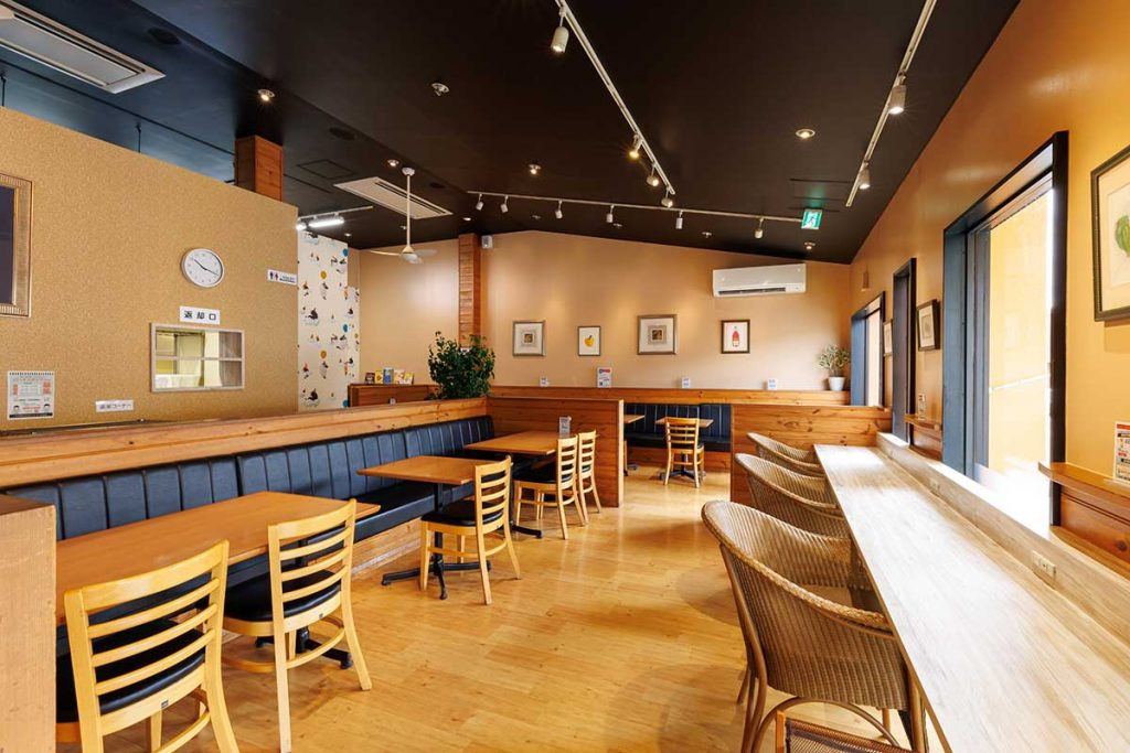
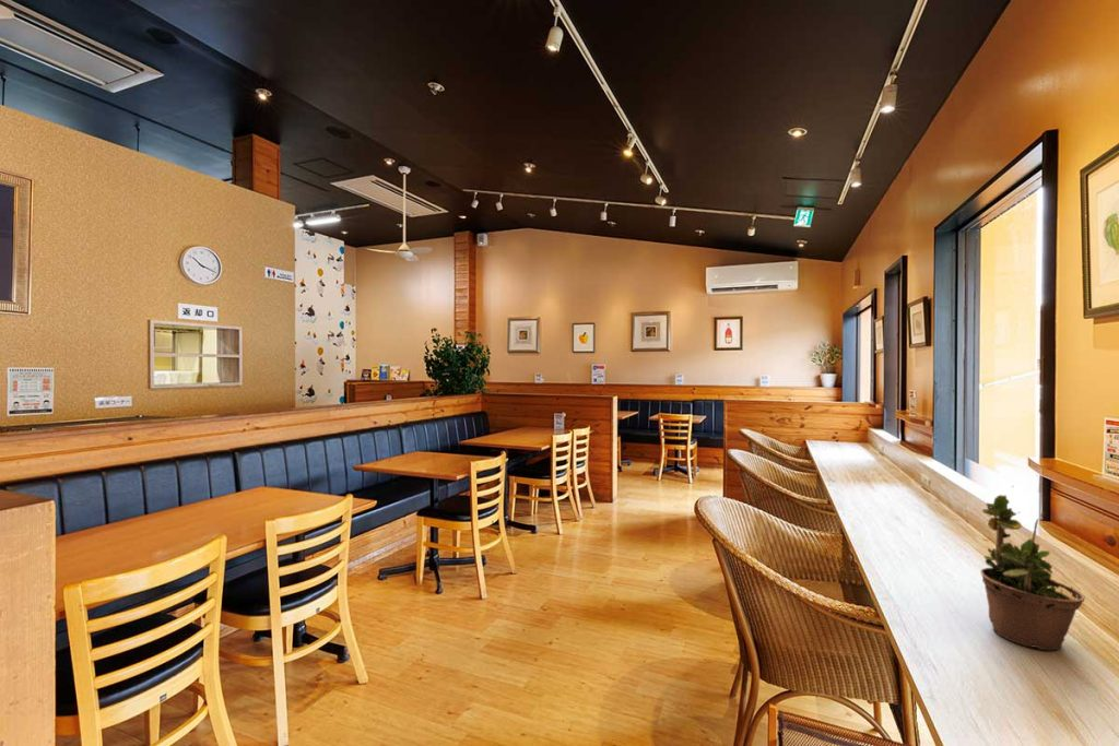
+ potted plant [979,485,1086,651]
